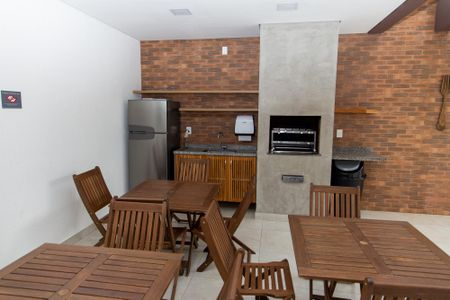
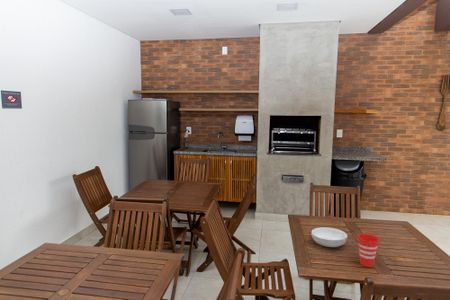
+ serving bowl [310,226,348,248]
+ cup [357,233,380,268]
